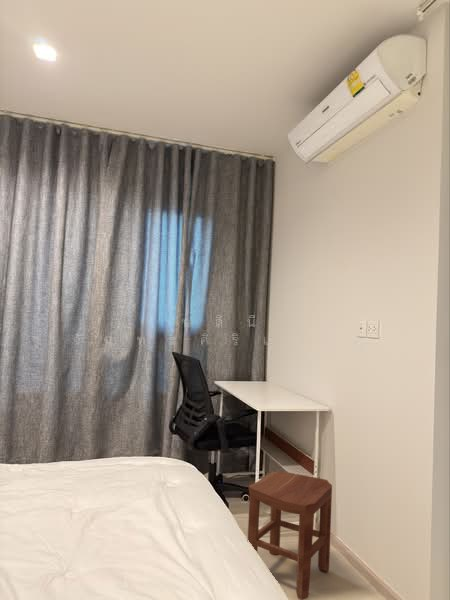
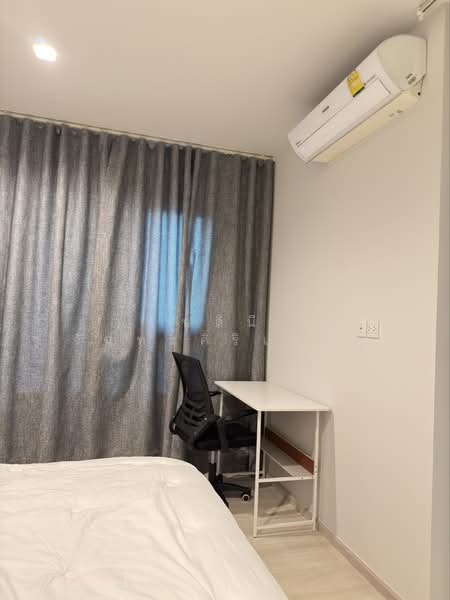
- stool [247,470,333,600]
